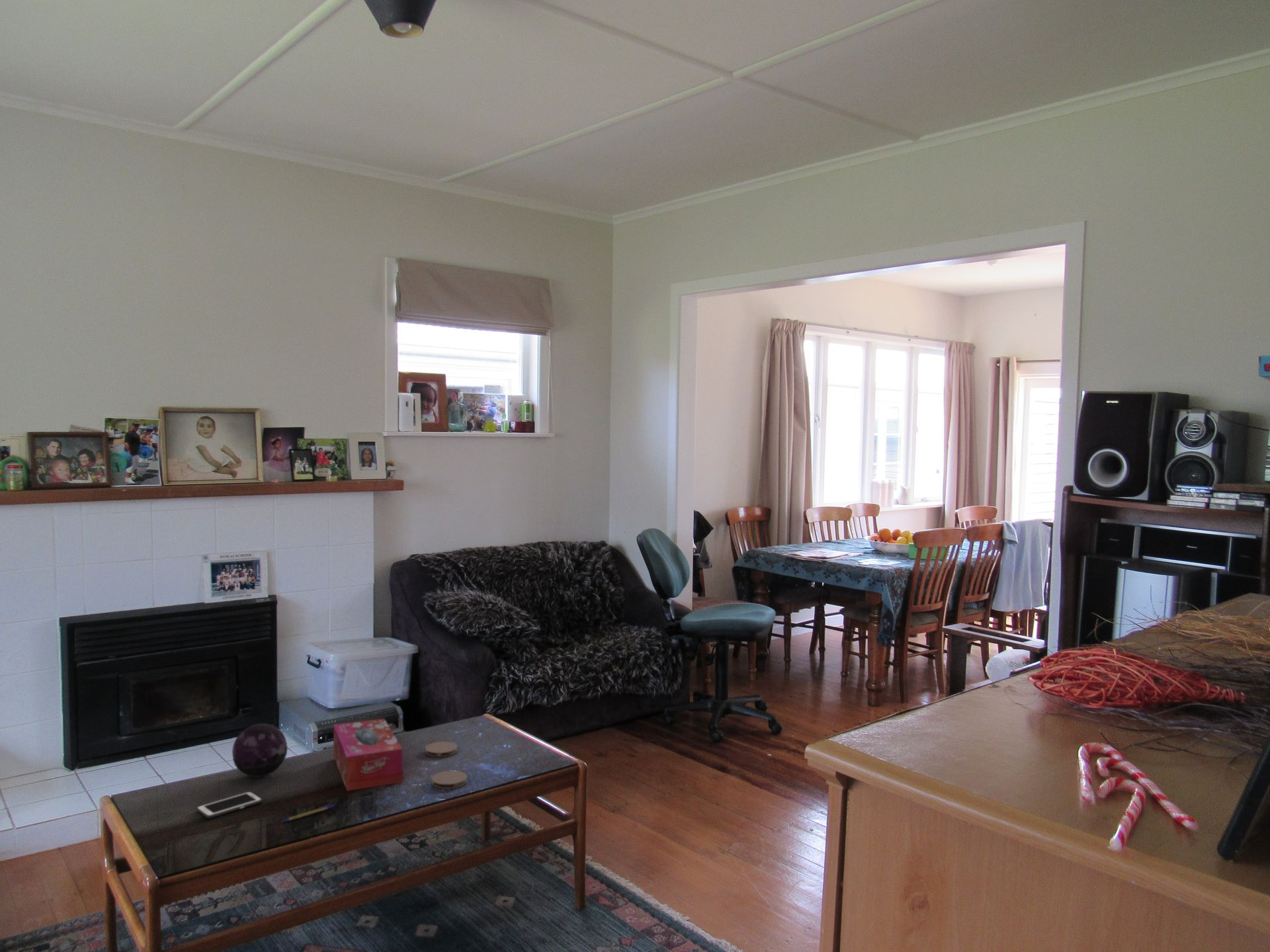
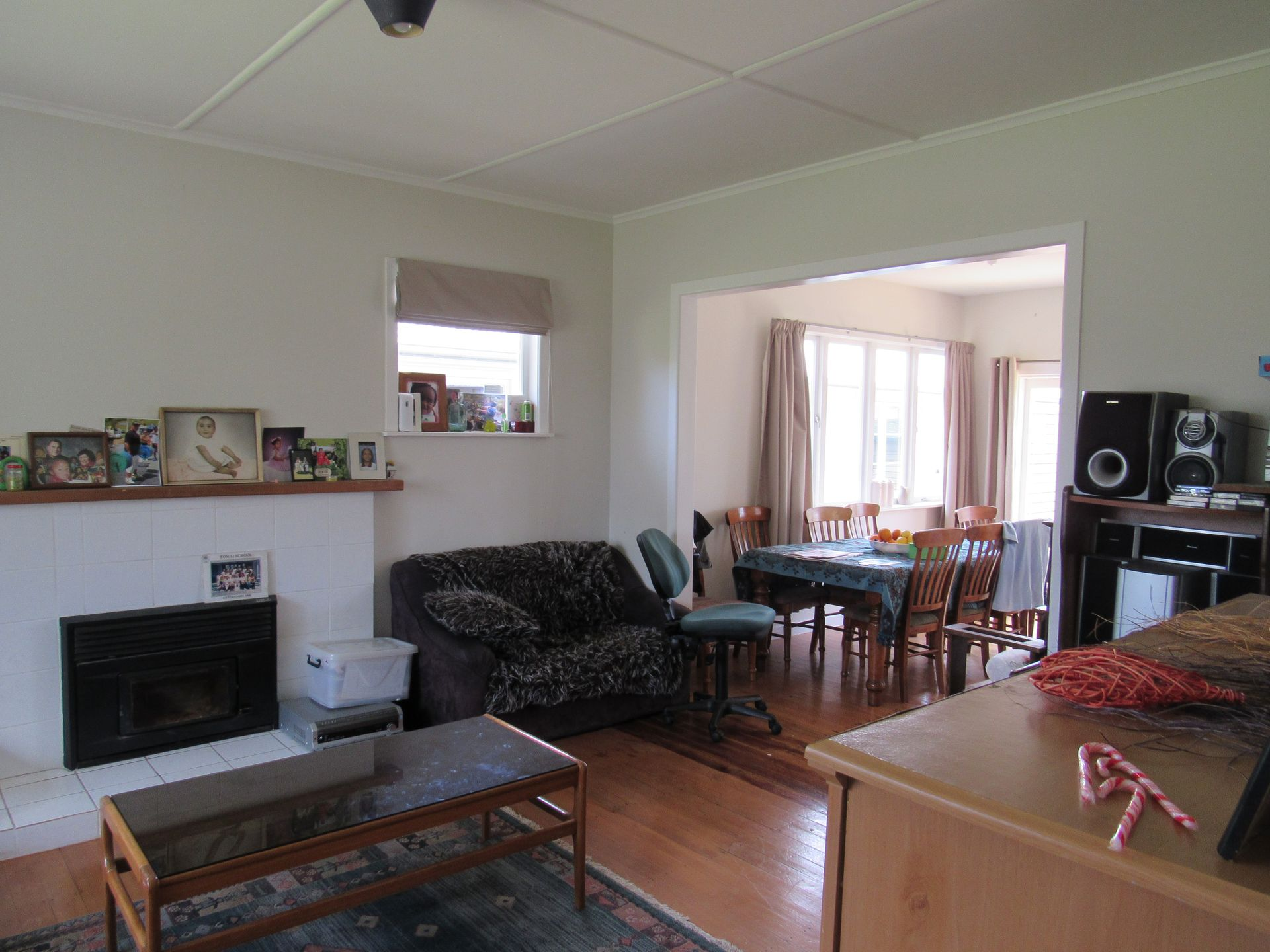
- tissue box [333,718,403,791]
- cell phone [196,791,263,819]
- decorative orb [232,723,288,778]
- coaster [431,770,468,790]
- coaster [425,741,458,758]
- pen [281,803,334,822]
